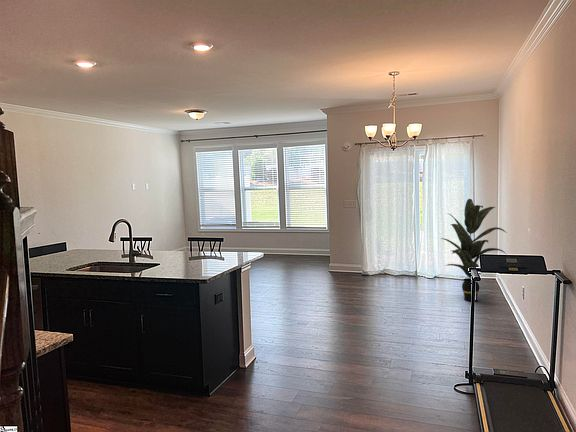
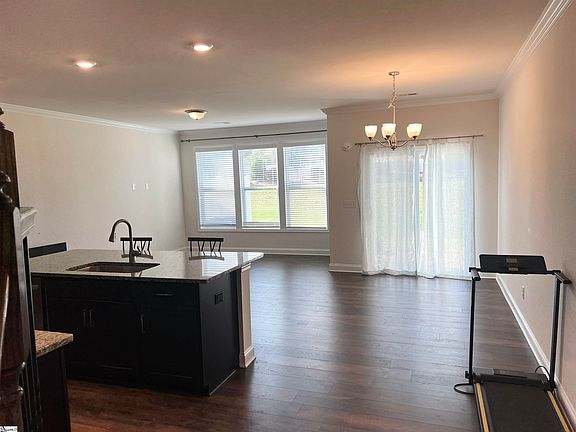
- indoor plant [439,198,508,302]
